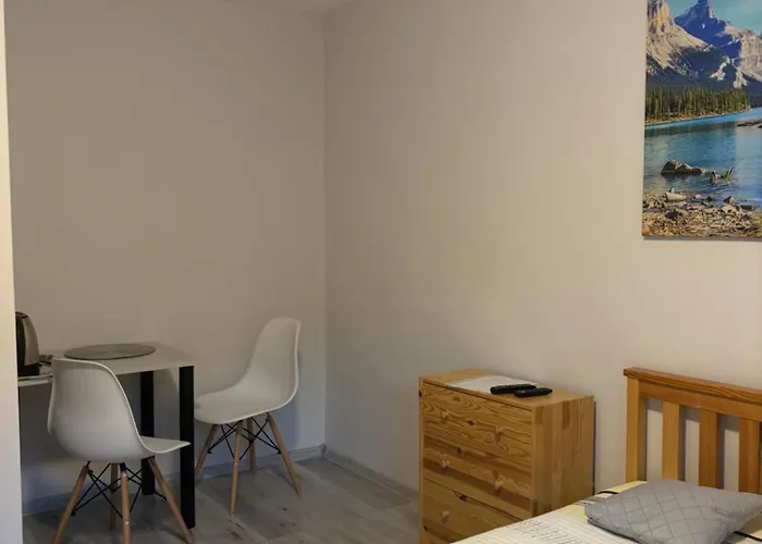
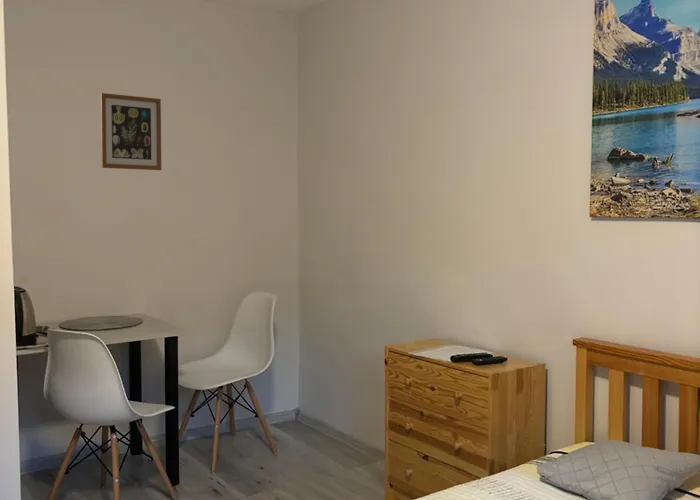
+ wall art [100,92,163,171]
